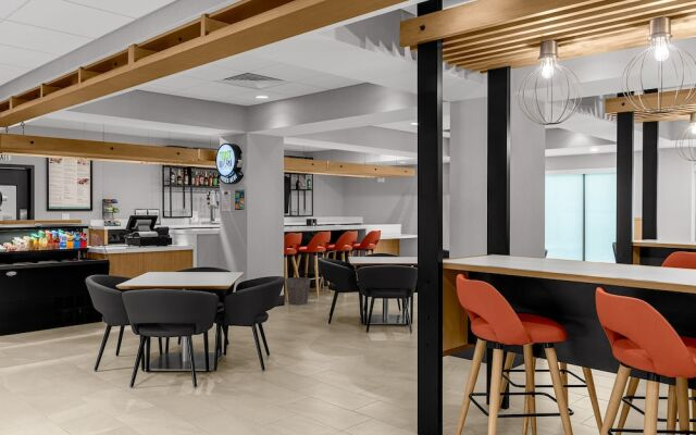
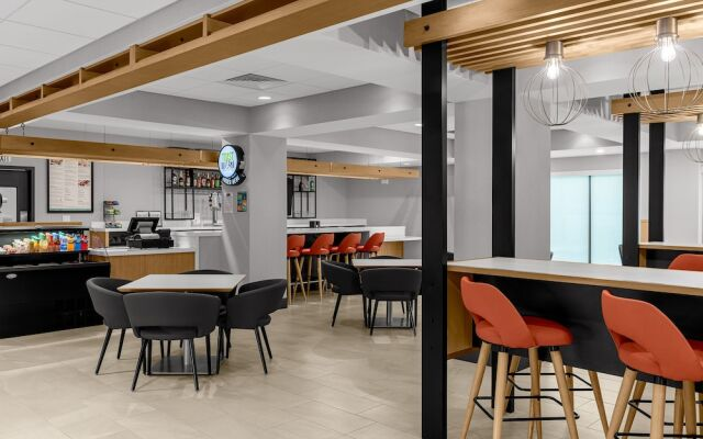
- waste bin [285,276,312,306]
